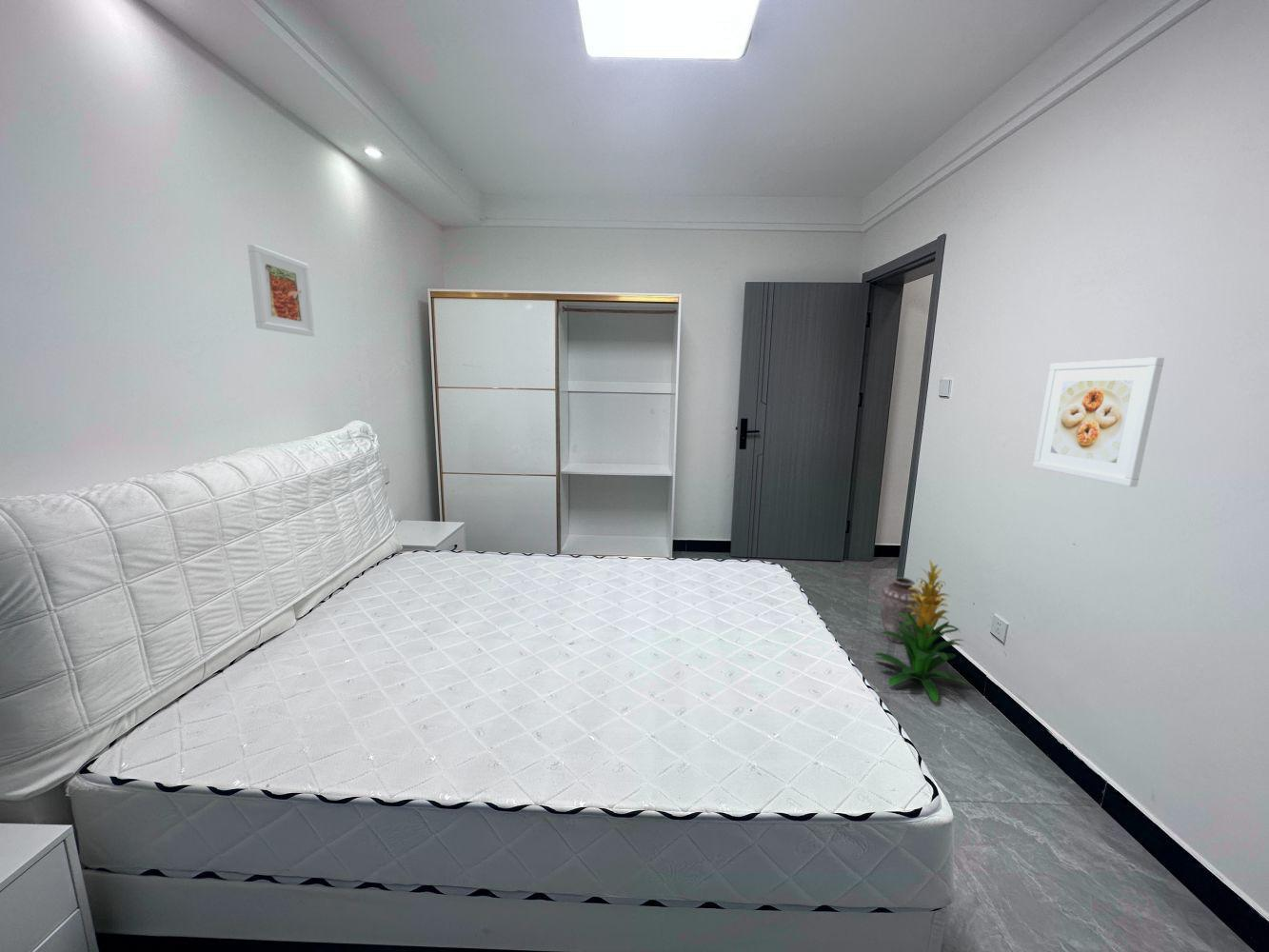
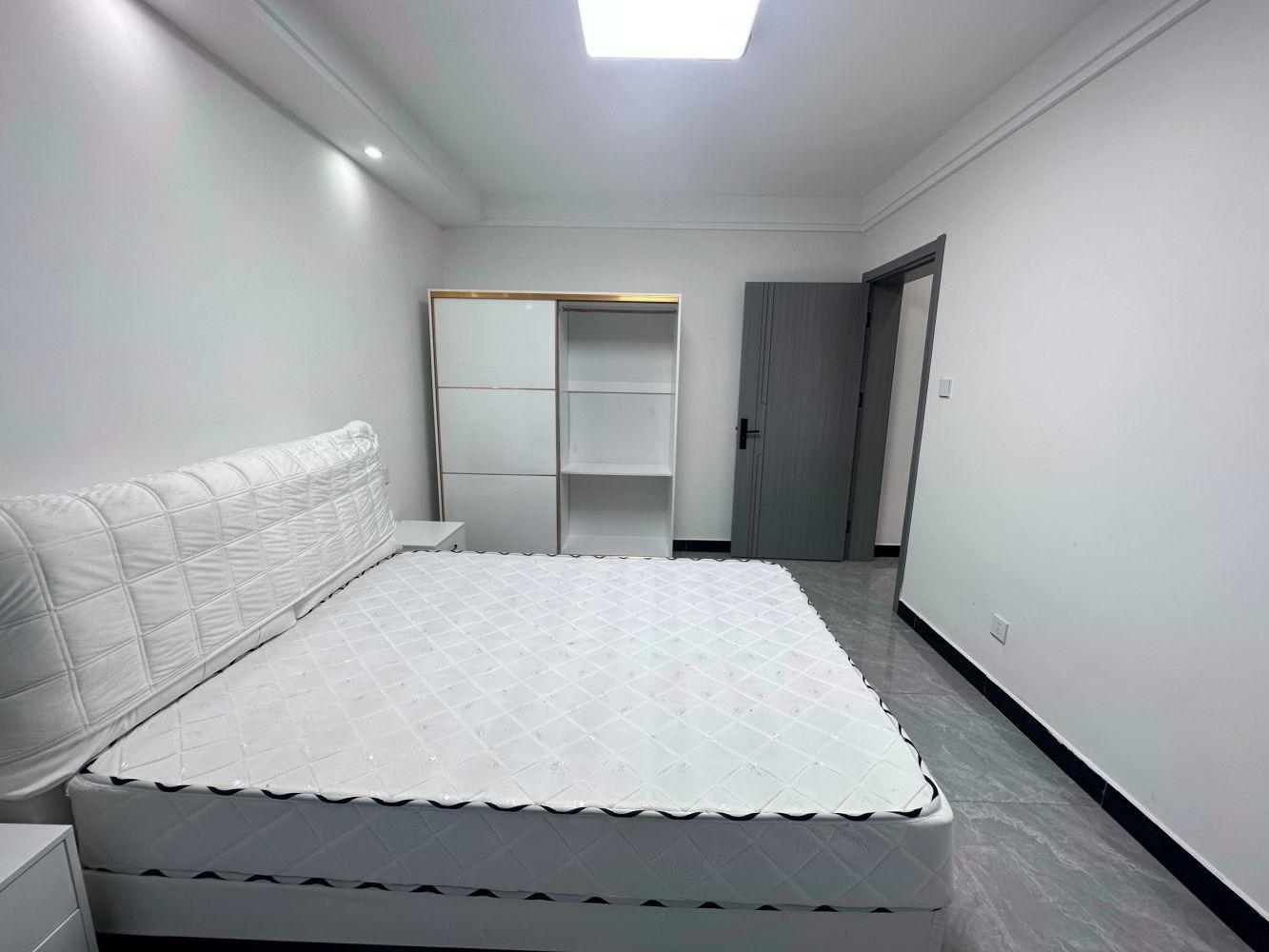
- indoor plant [874,558,969,704]
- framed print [1032,356,1165,487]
- vase [880,576,921,644]
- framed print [247,244,316,337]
